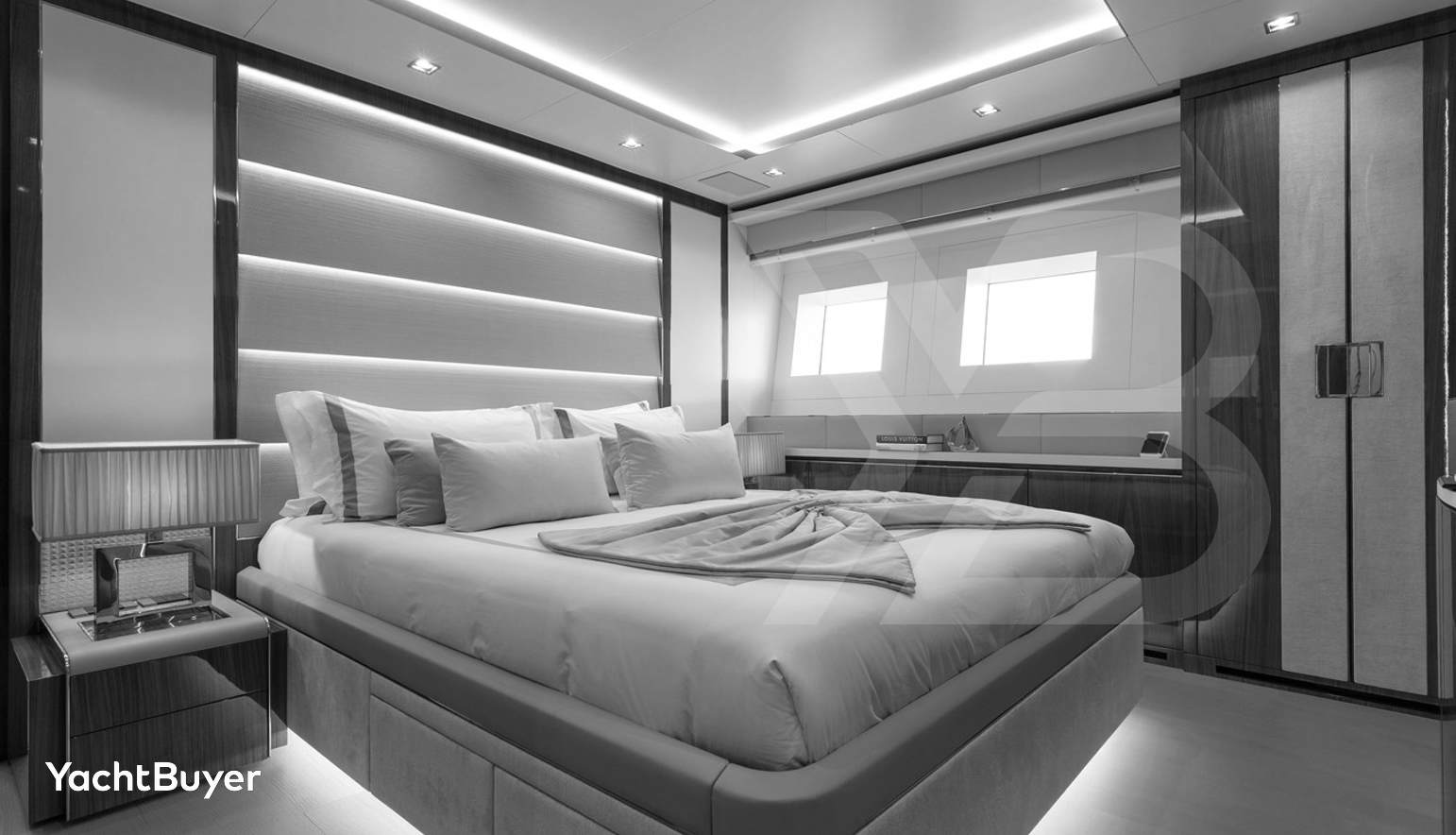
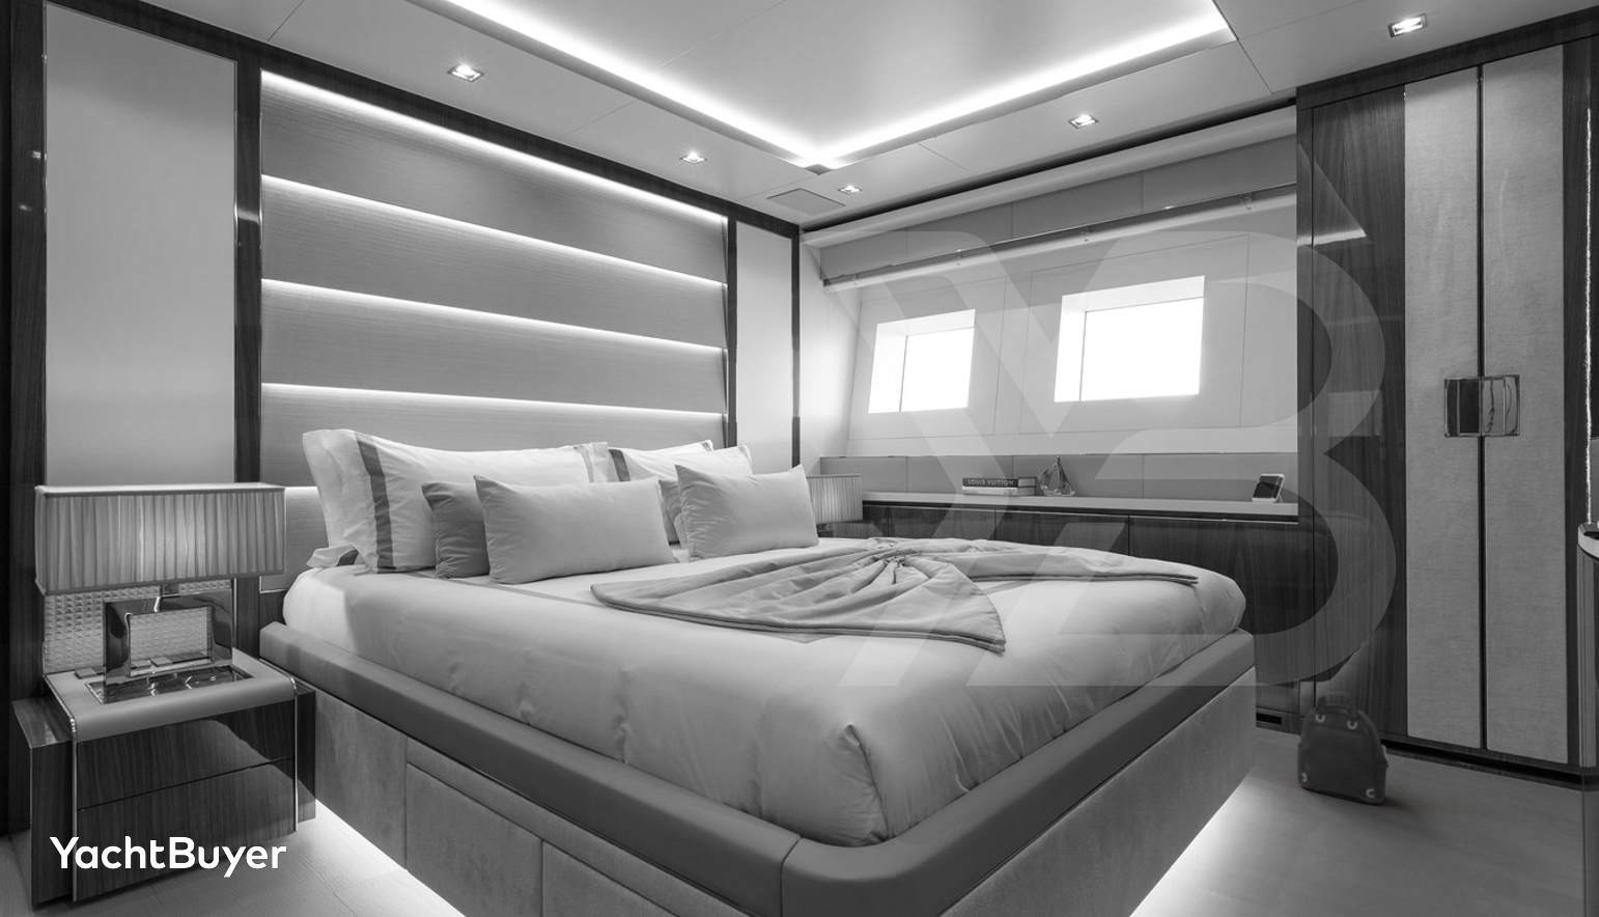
+ backpack [1296,690,1390,806]
